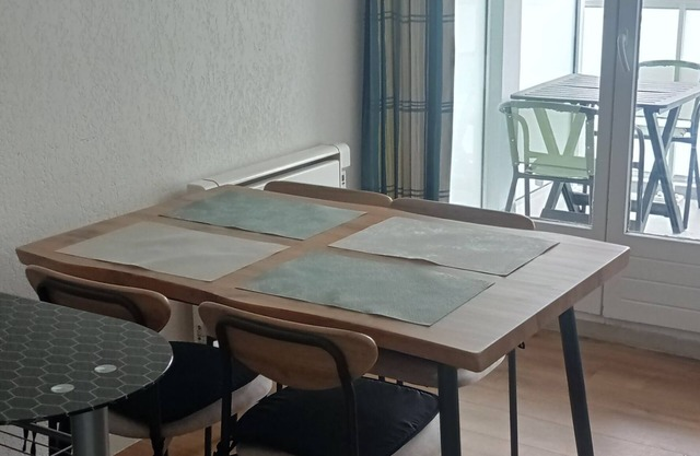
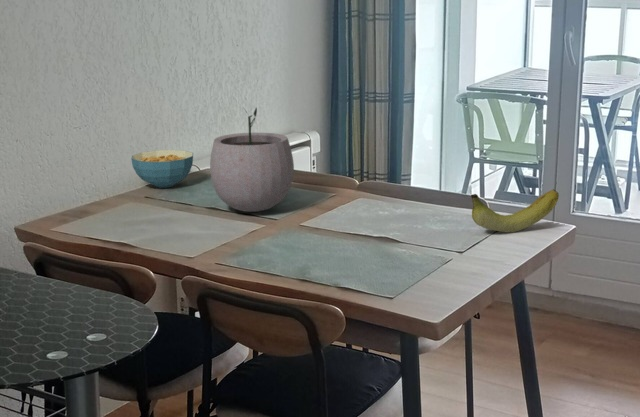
+ plant pot [209,106,295,213]
+ fruit [470,188,560,233]
+ cereal bowl [130,149,194,189]
